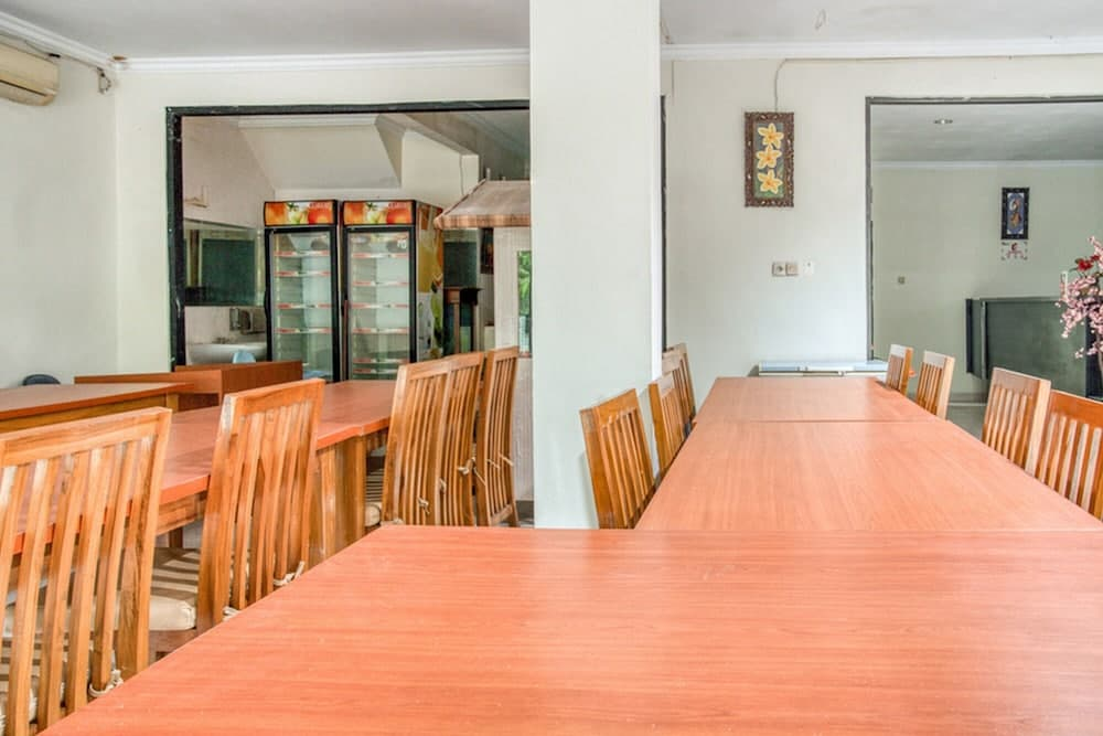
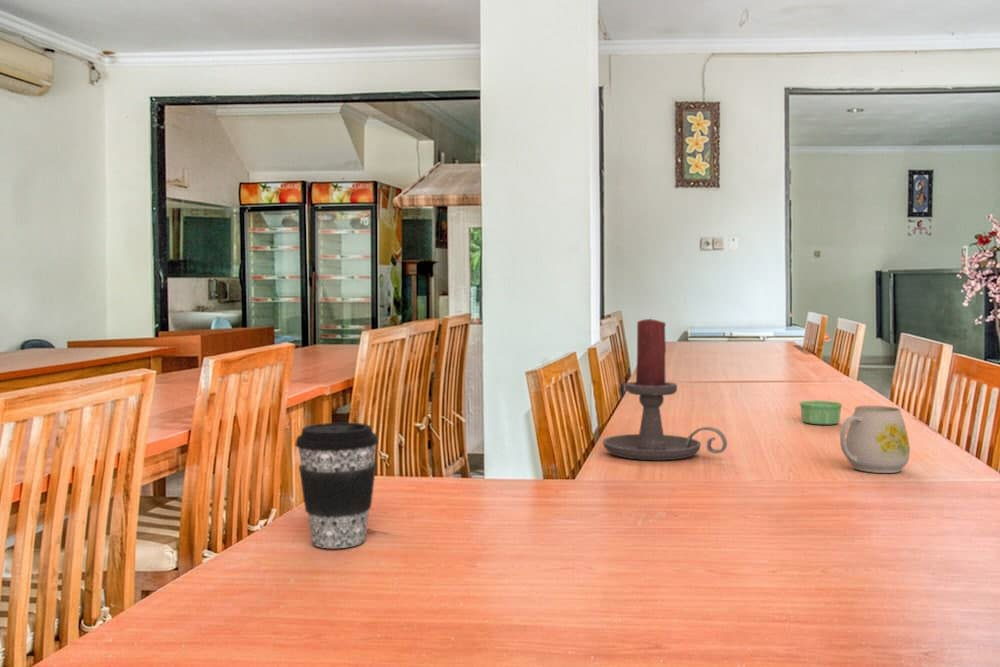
+ candle holder [601,317,728,461]
+ ramekin [799,400,843,425]
+ mug [839,405,911,474]
+ coffee cup [294,422,379,549]
